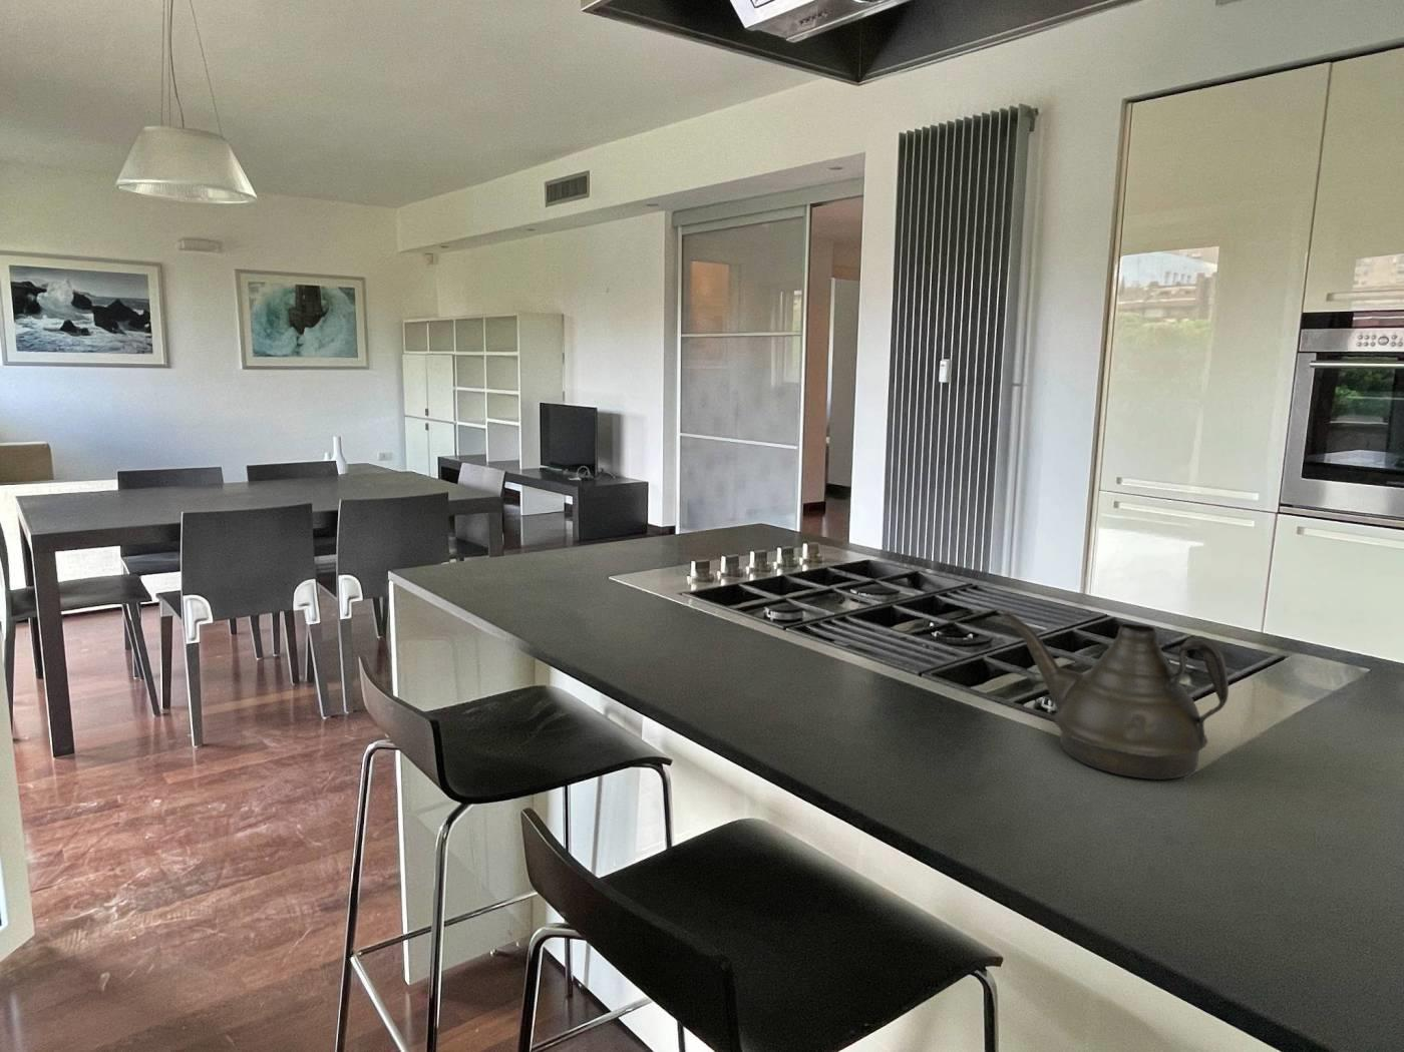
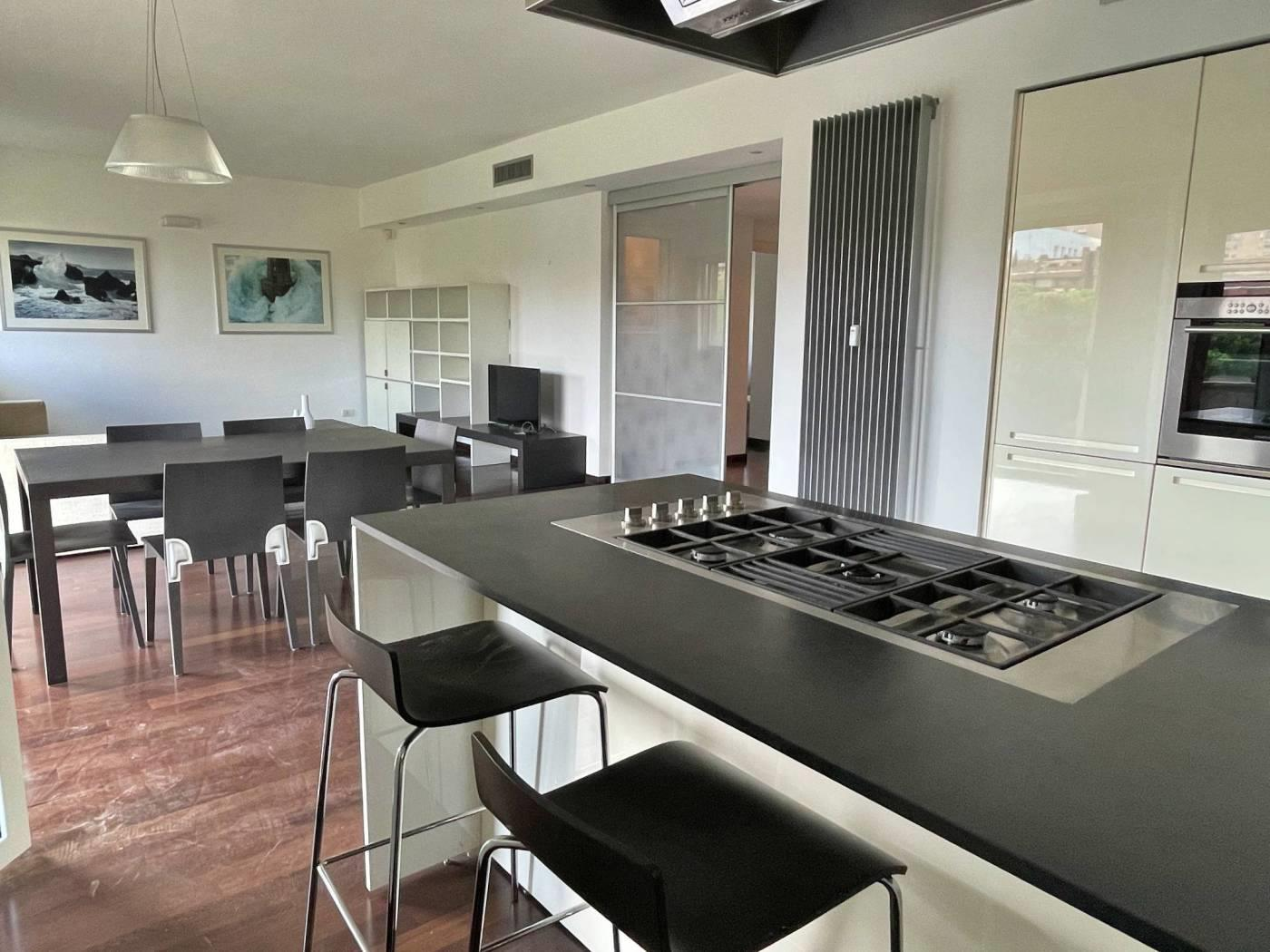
- teapot [999,612,1229,780]
